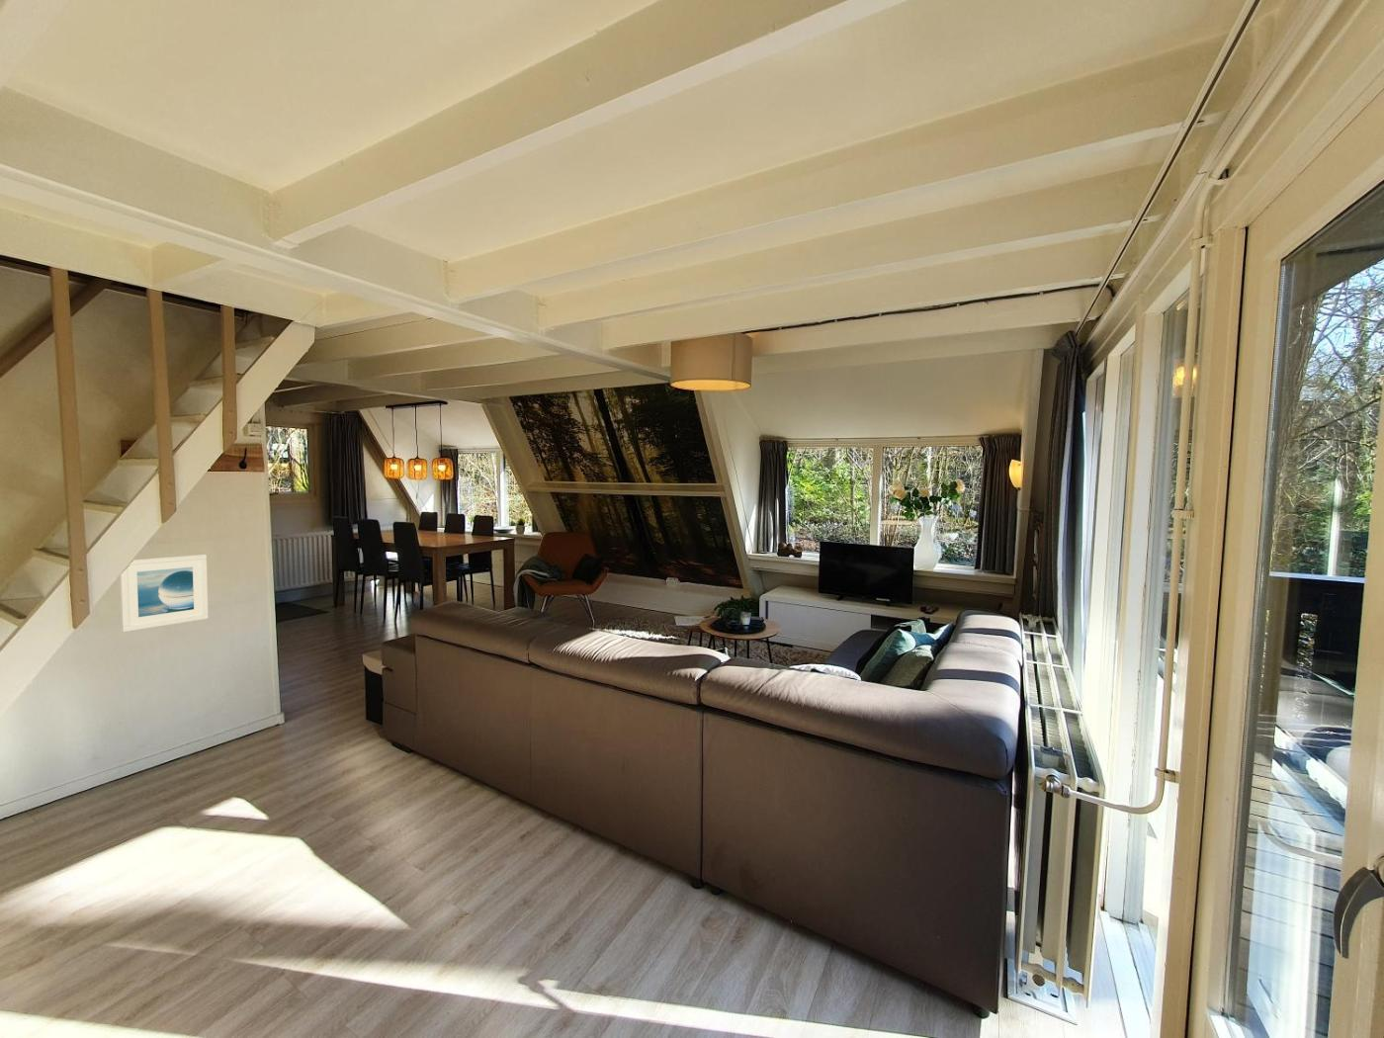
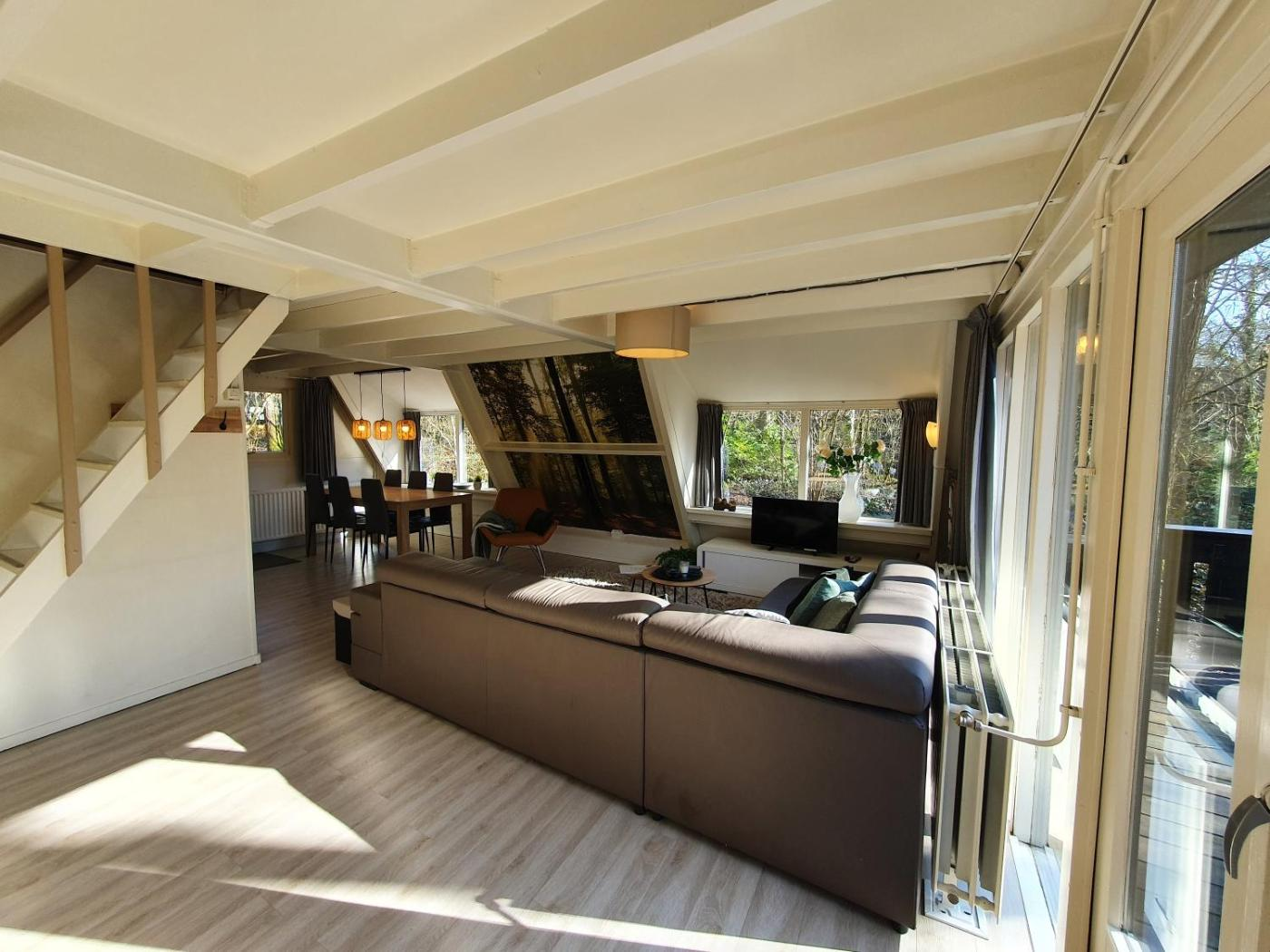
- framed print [119,554,209,632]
